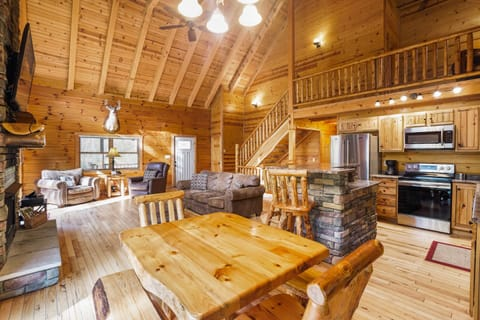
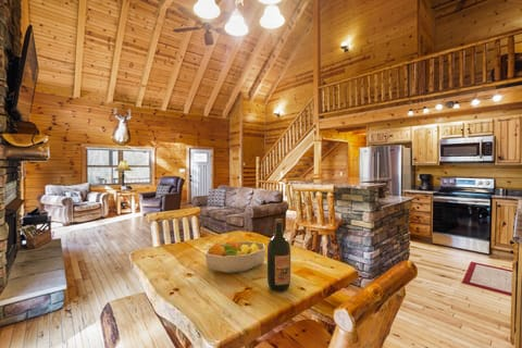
+ fruit bowl [204,238,266,274]
+ wine bottle [266,217,291,293]
